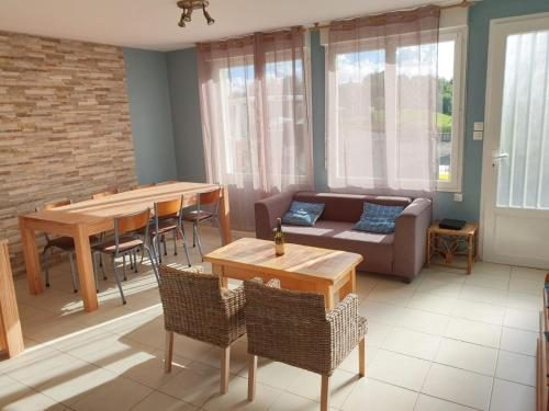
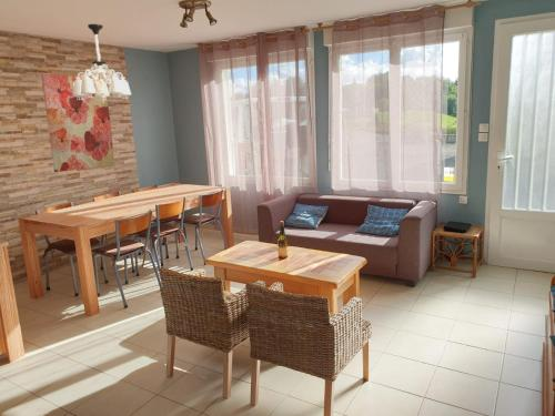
+ wall art [40,73,115,173]
+ chandelier [72,23,132,103]
